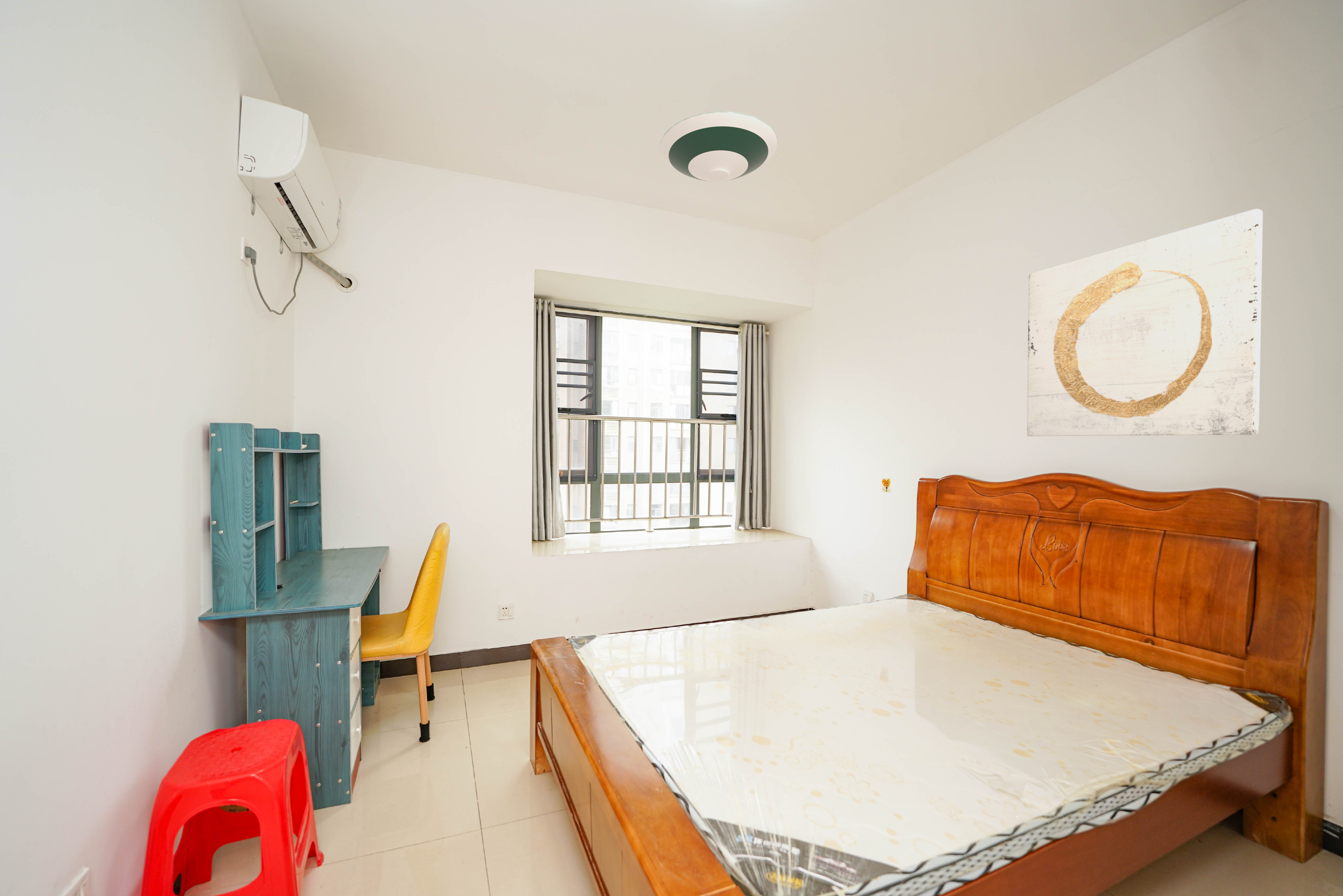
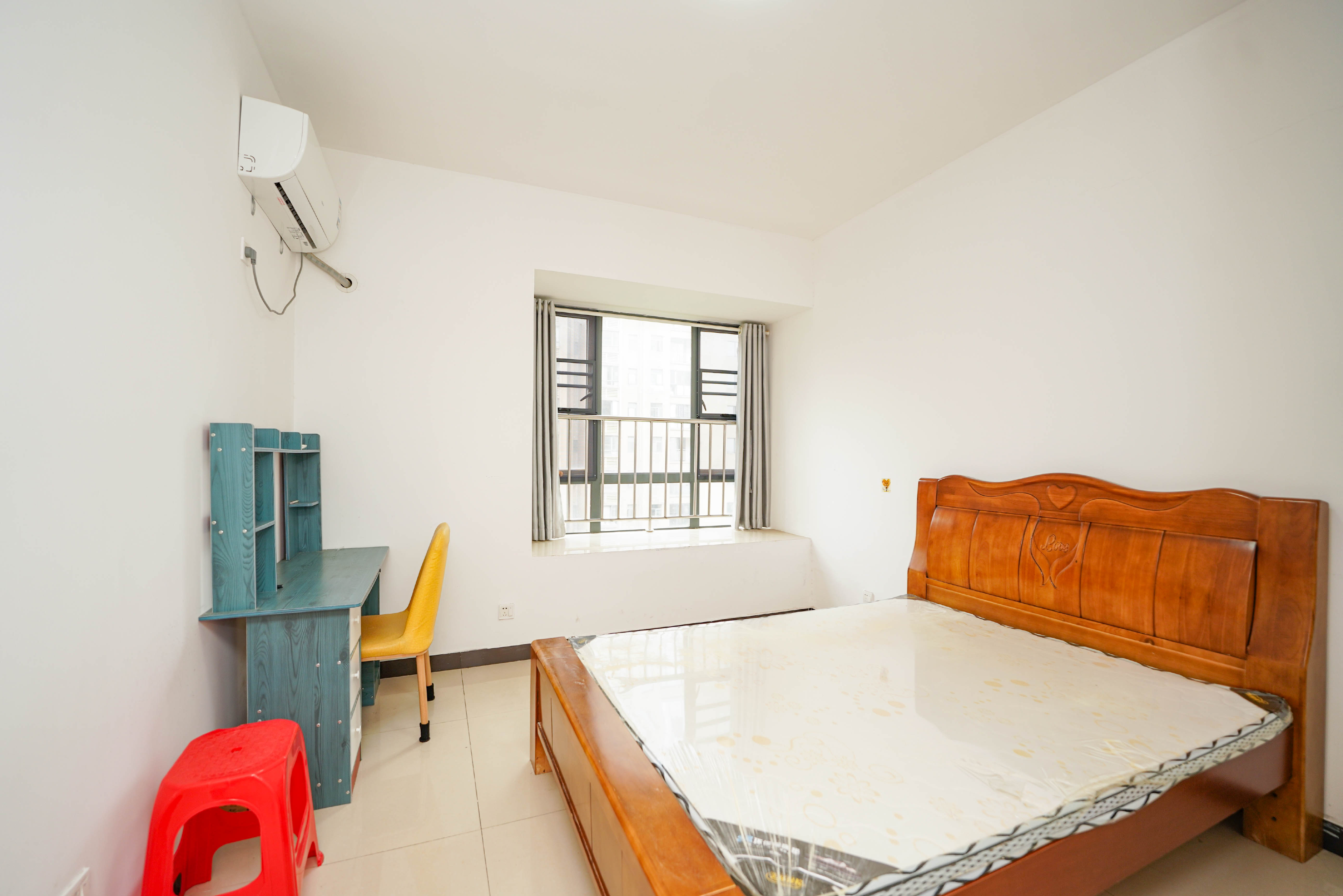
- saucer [660,111,778,182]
- wall art [1027,208,1263,437]
